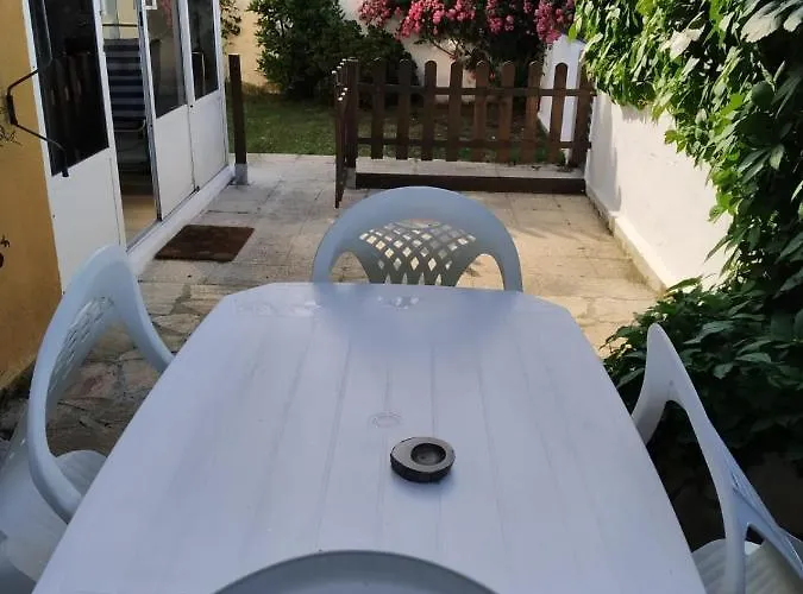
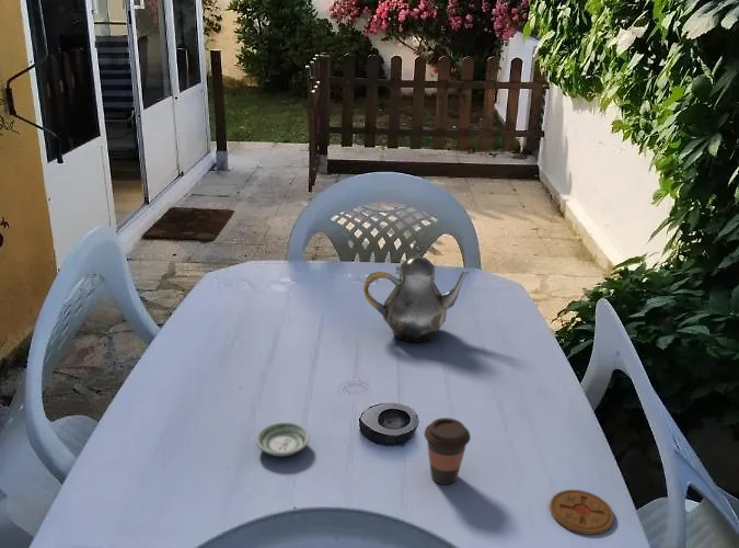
+ teapot [362,244,471,344]
+ coaster [549,489,615,536]
+ coffee cup [423,416,472,486]
+ saucer [255,421,311,457]
